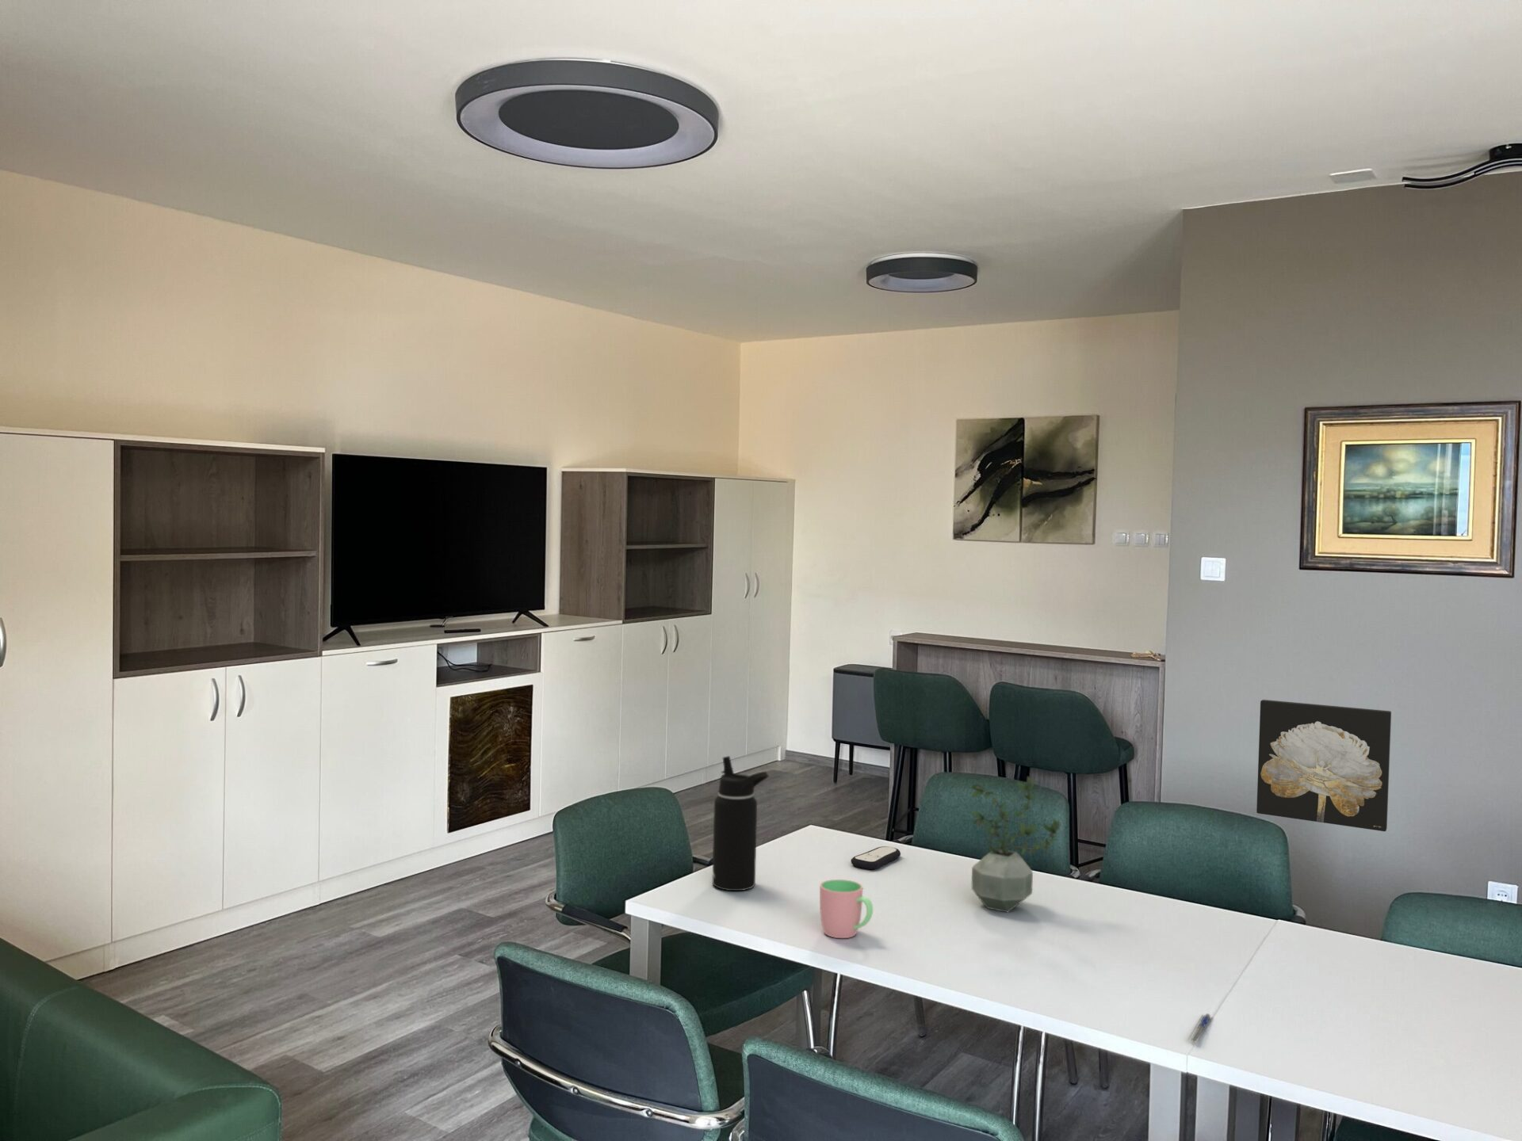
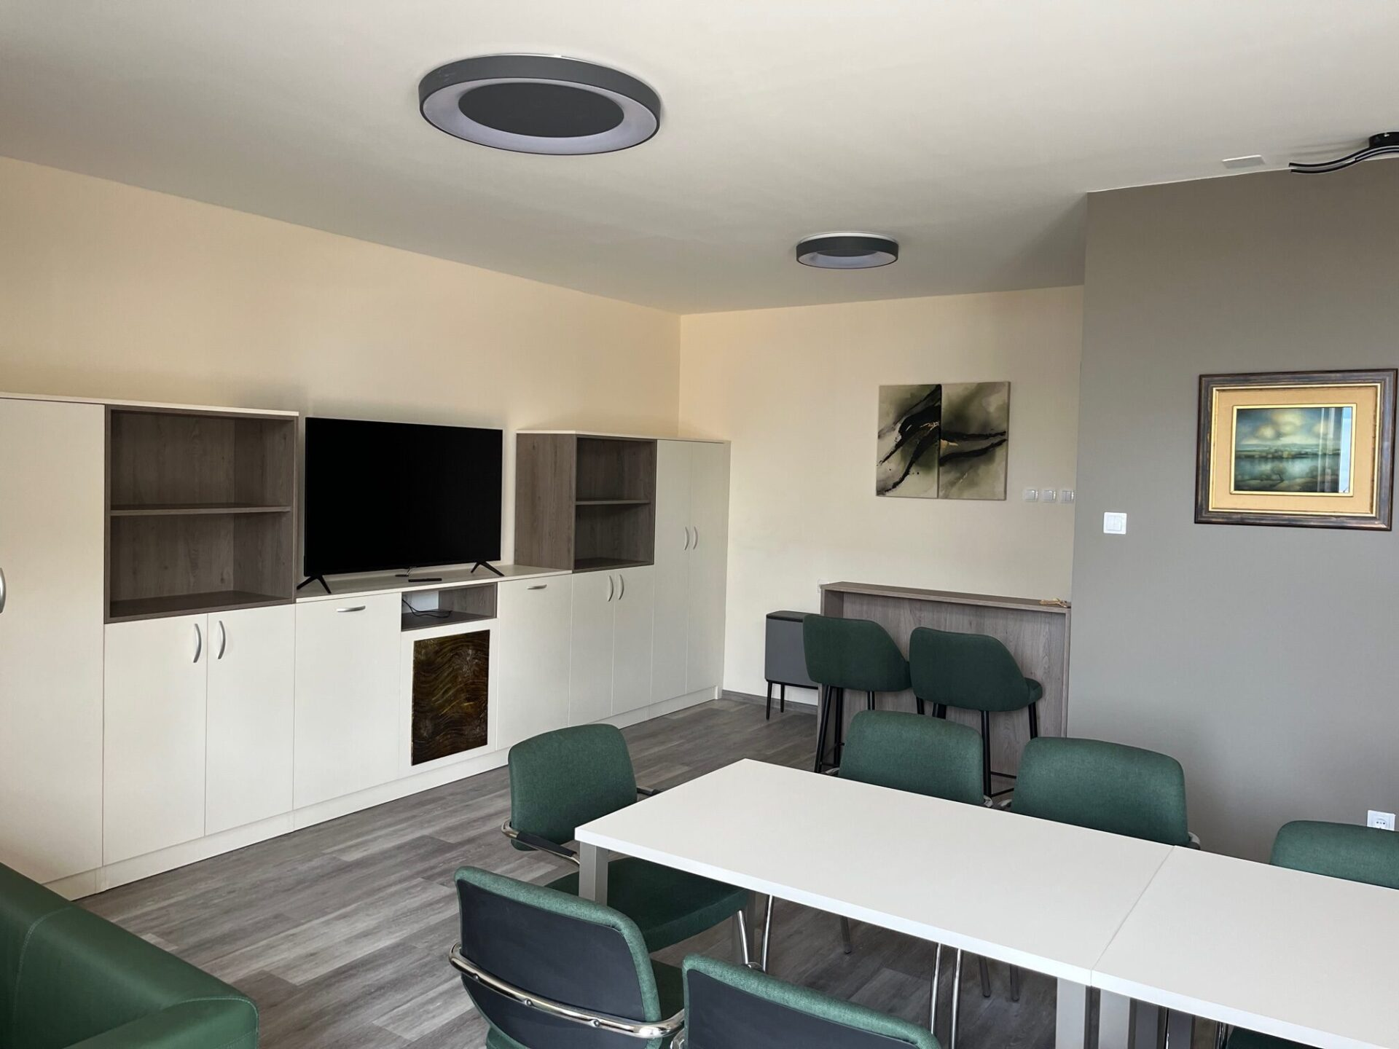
- potted plant [968,775,1061,913]
- remote control [851,845,901,870]
- cup [819,879,874,938]
- water bottle [712,755,769,892]
- pen [1188,1013,1214,1043]
- wall art [1256,699,1393,832]
